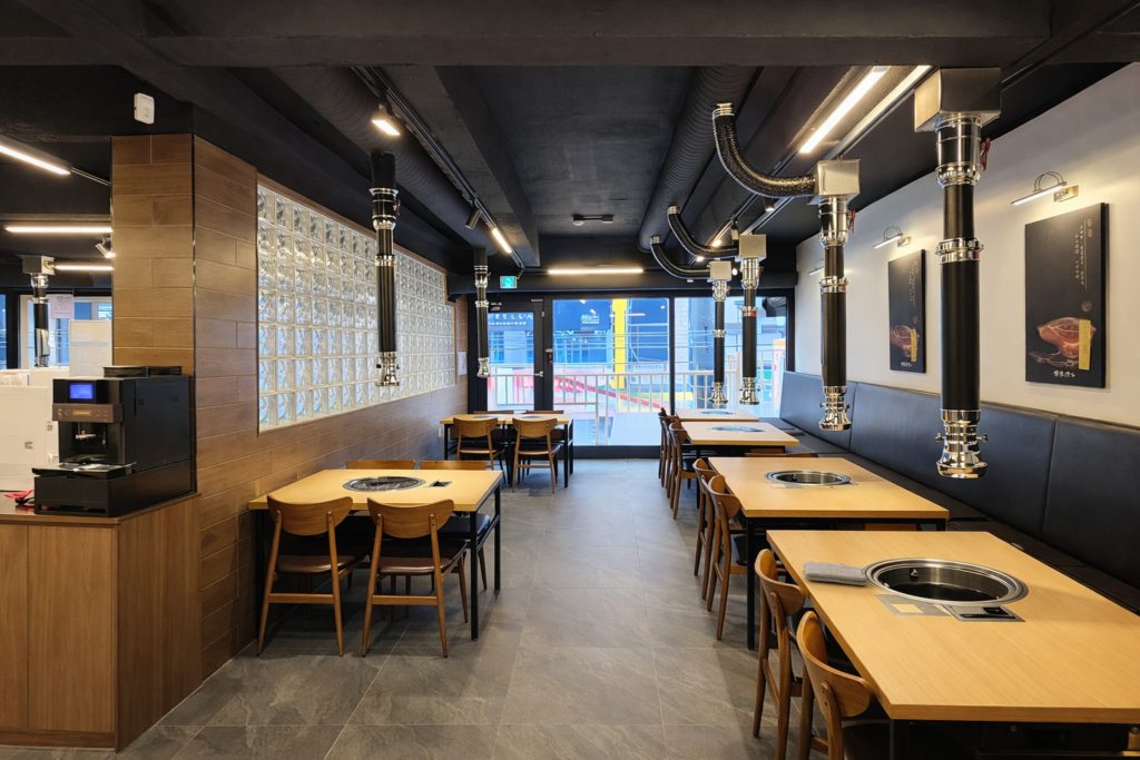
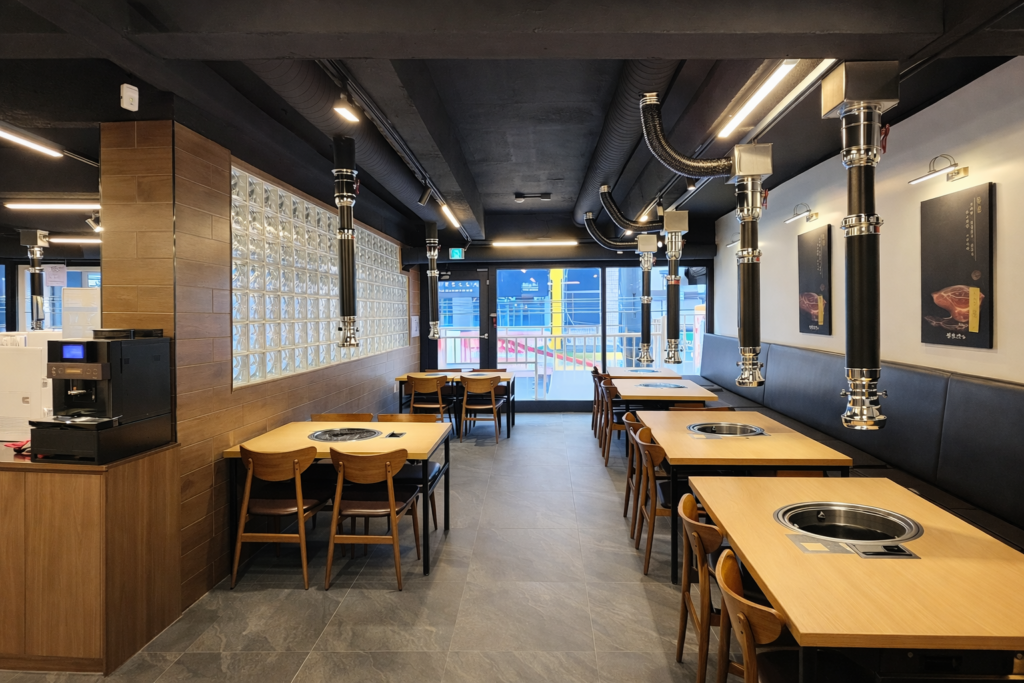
- washcloth [803,561,868,586]
